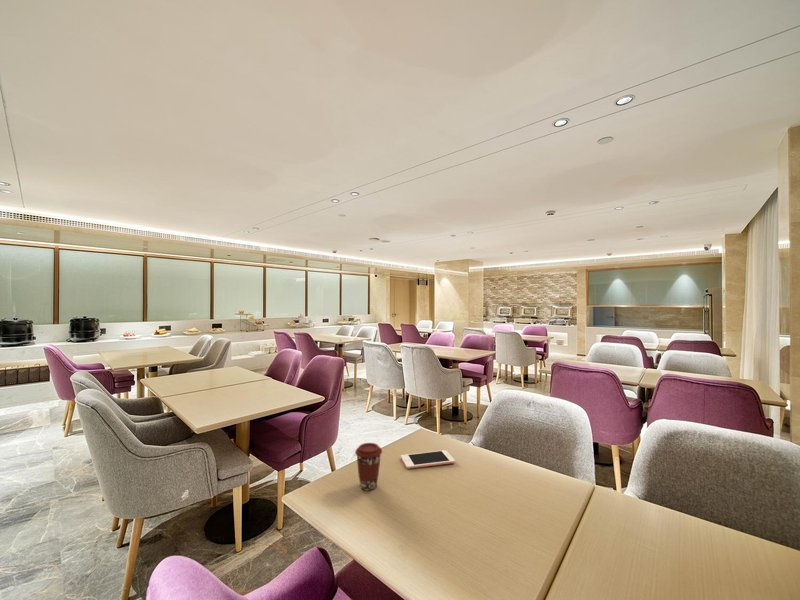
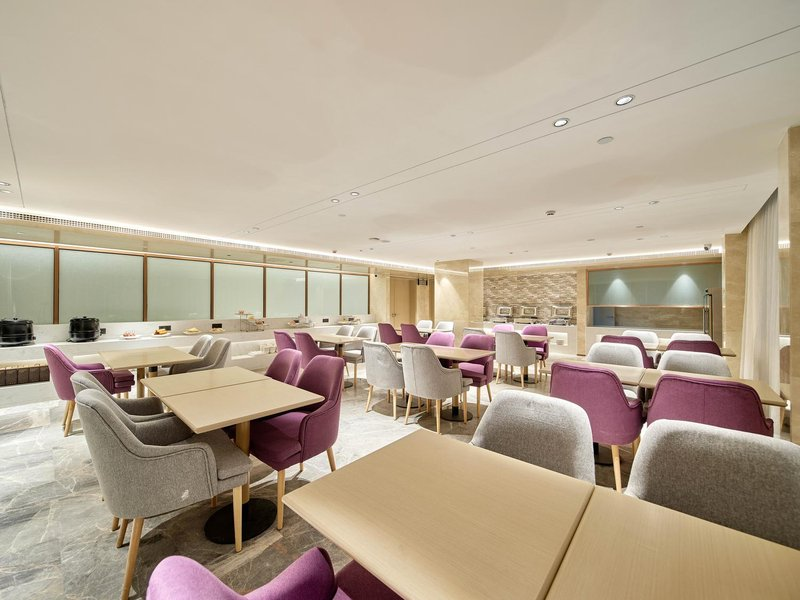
- cell phone [400,449,456,470]
- coffee cup [354,442,383,491]
